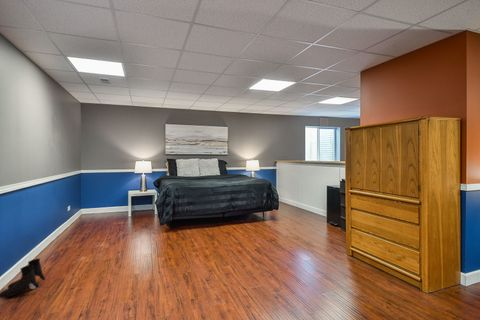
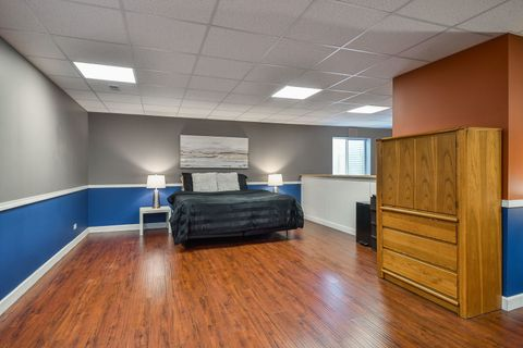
- boots [0,257,46,299]
